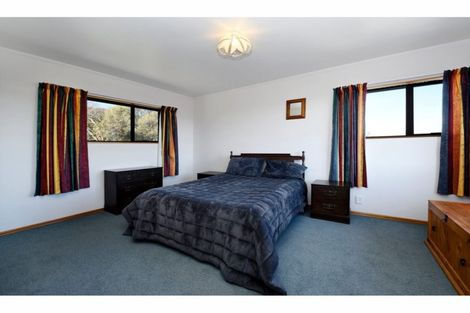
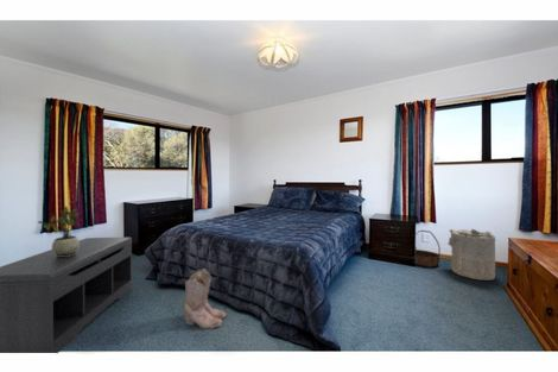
+ laundry hamper [446,228,496,282]
+ boots [183,267,228,330]
+ bench [0,237,133,354]
+ basket [413,229,442,269]
+ potted plant [37,206,82,257]
